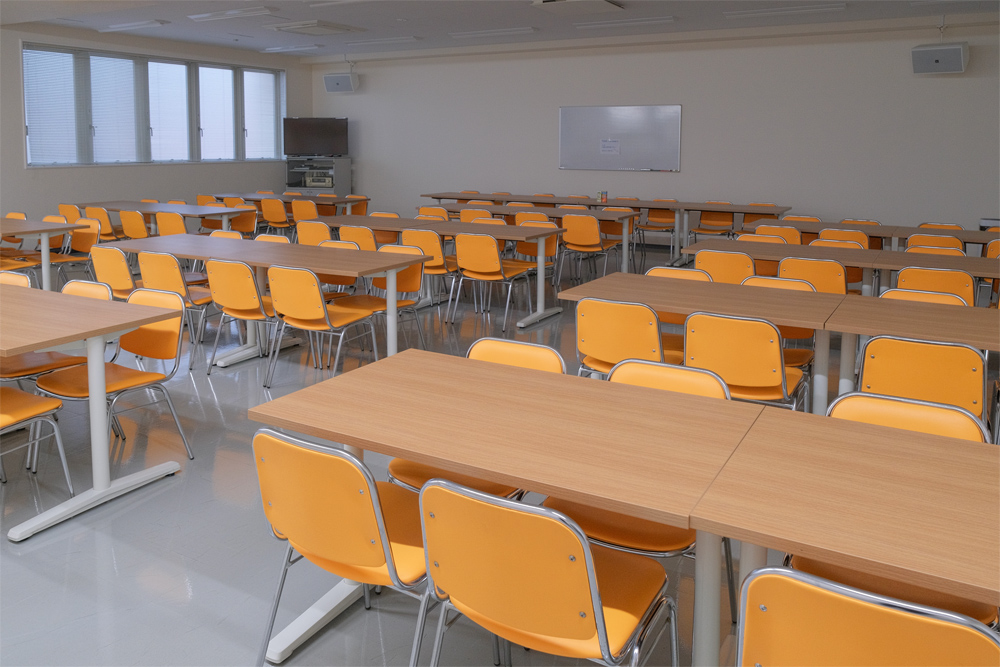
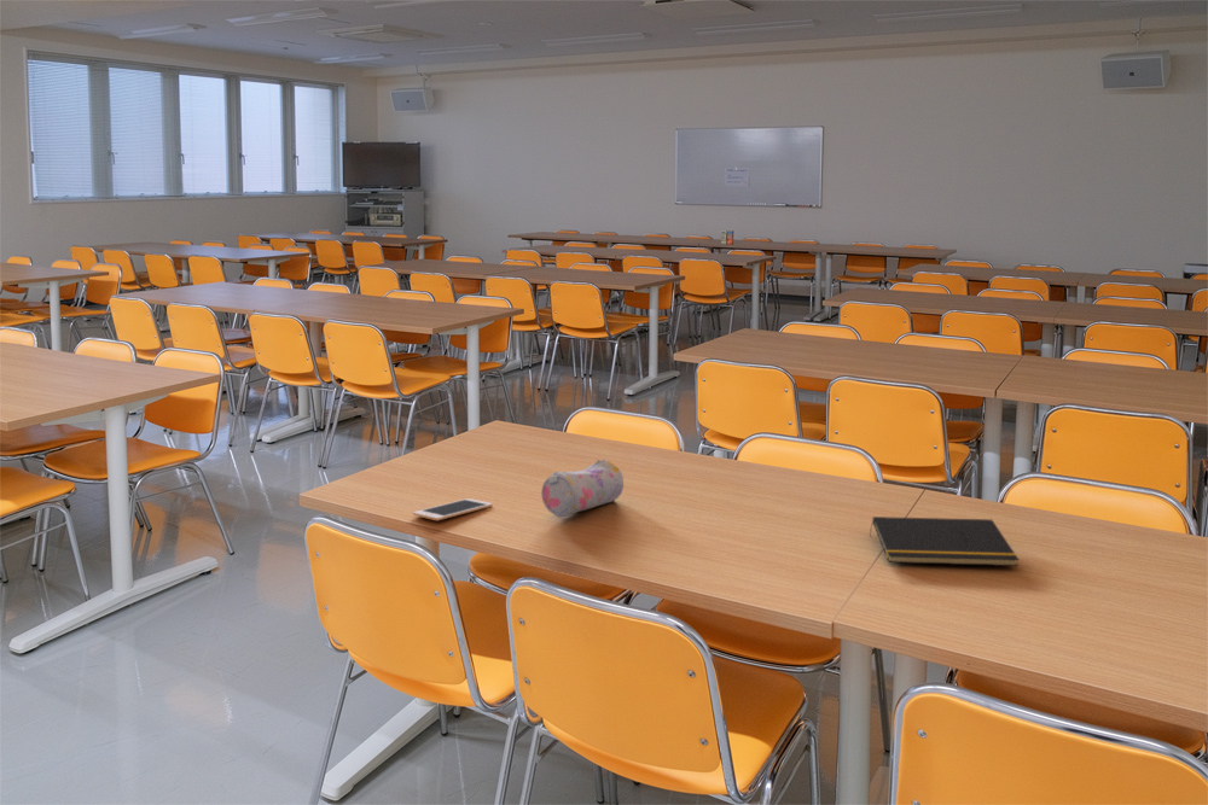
+ pencil case [540,459,625,519]
+ notepad [869,515,1020,567]
+ cell phone [412,497,494,521]
